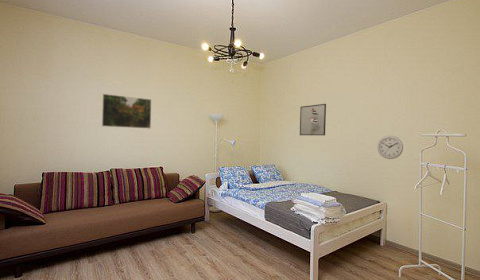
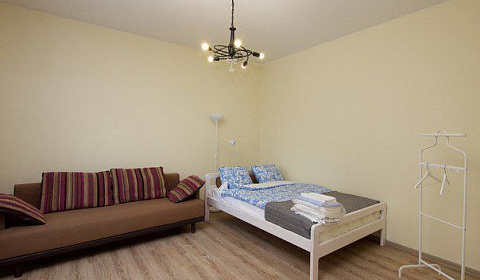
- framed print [101,93,152,129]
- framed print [299,103,327,136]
- wall clock [377,135,404,160]
